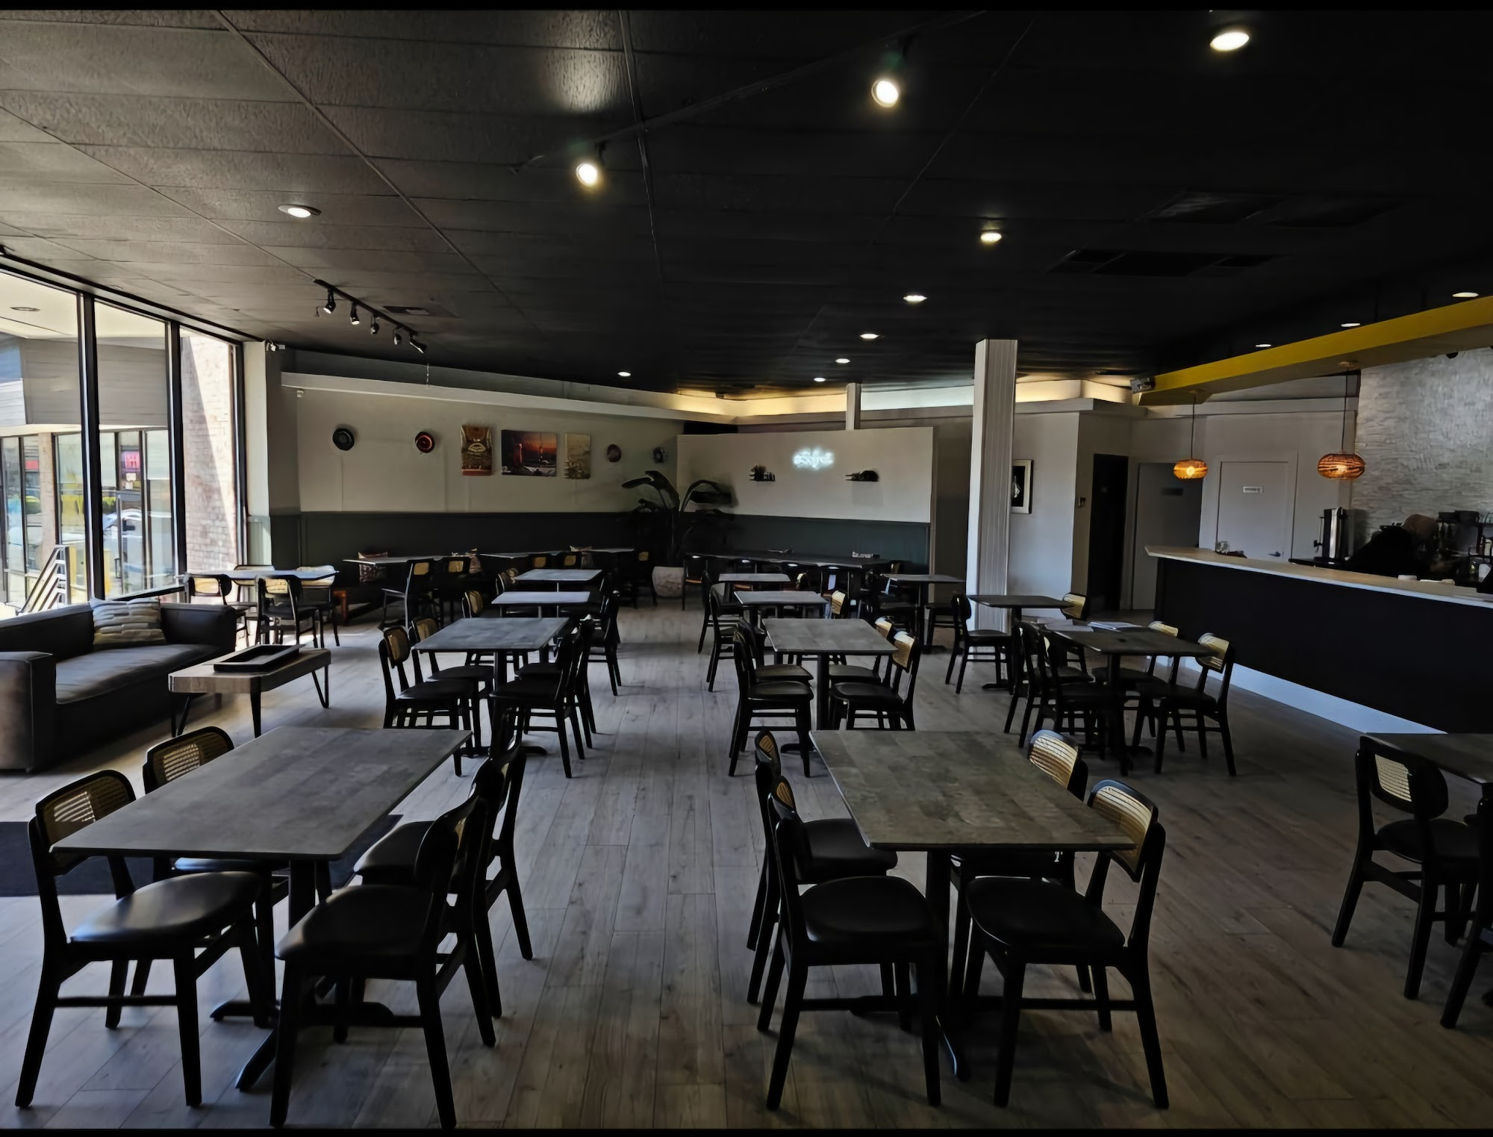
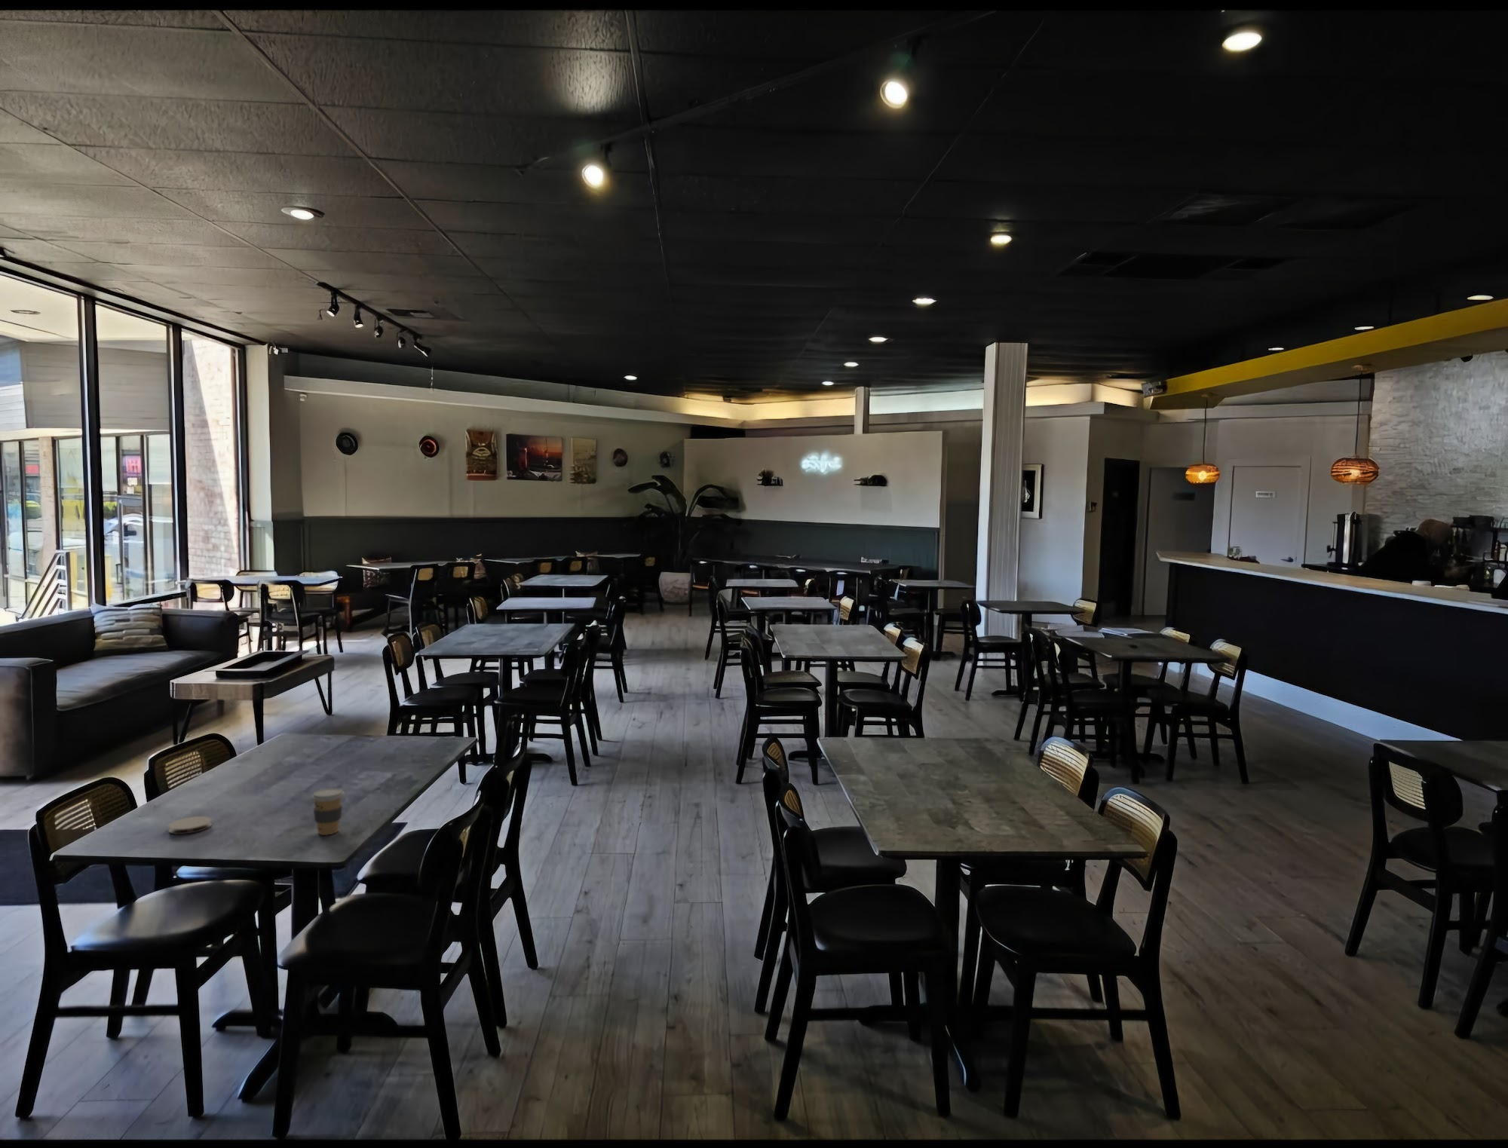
+ coaster [168,815,212,836]
+ coffee cup [310,787,345,836]
